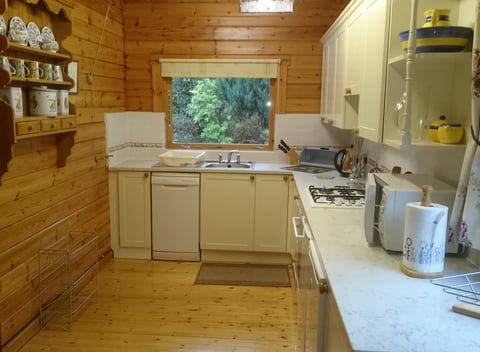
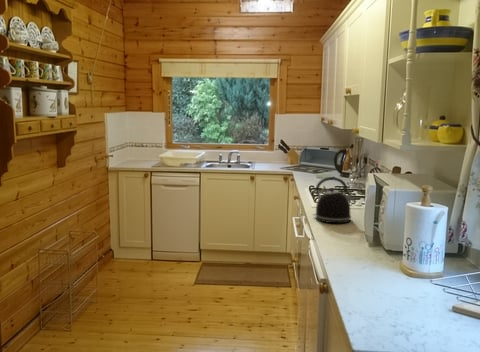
+ kettle [312,176,355,224]
